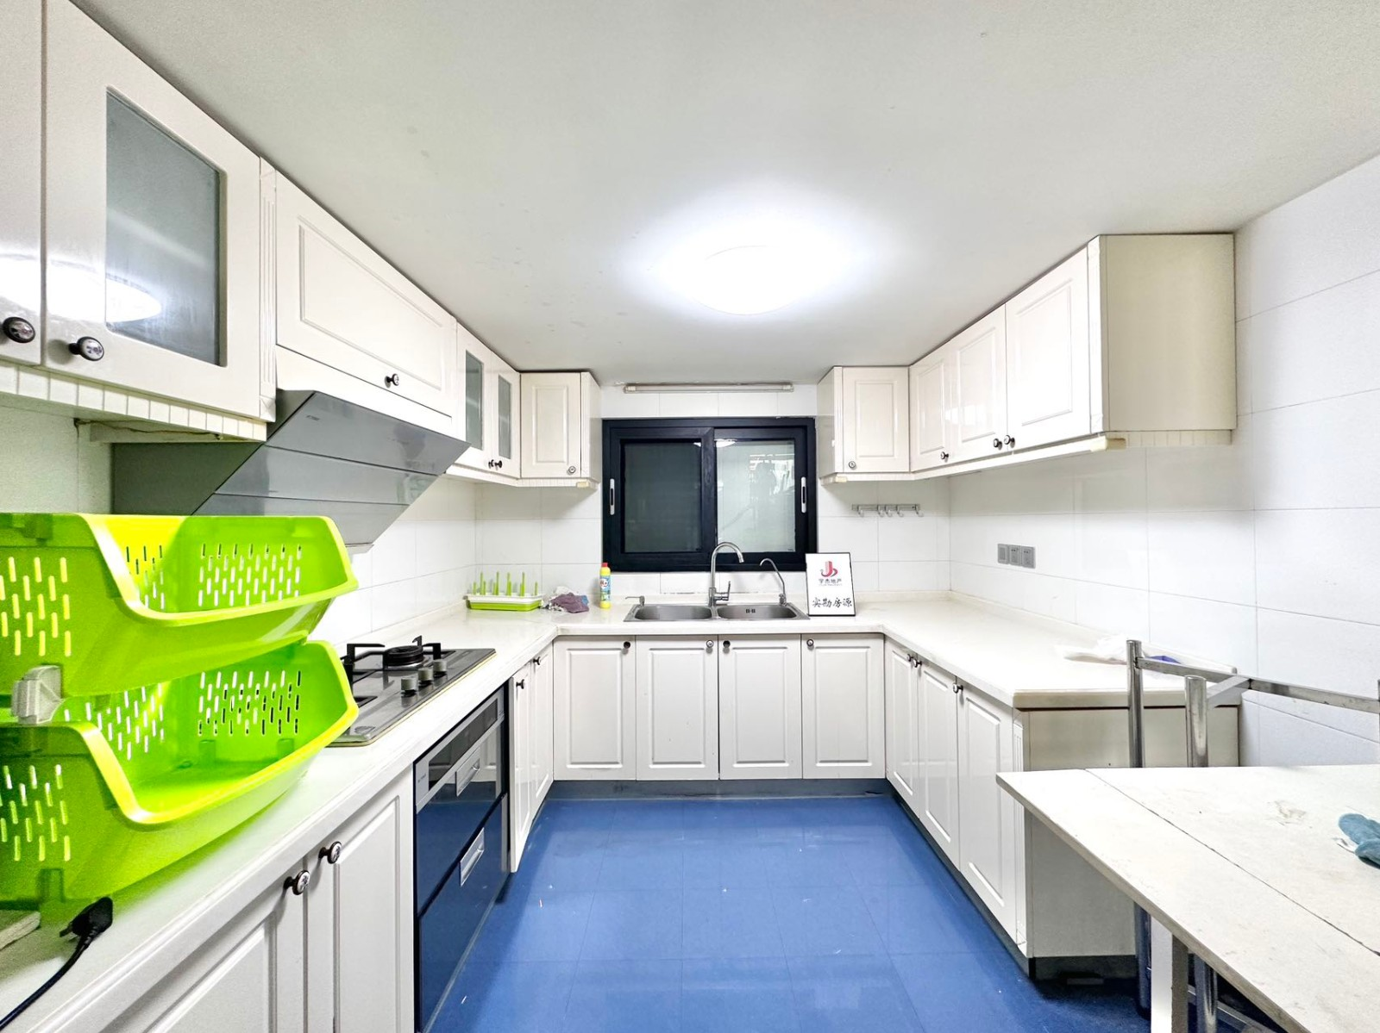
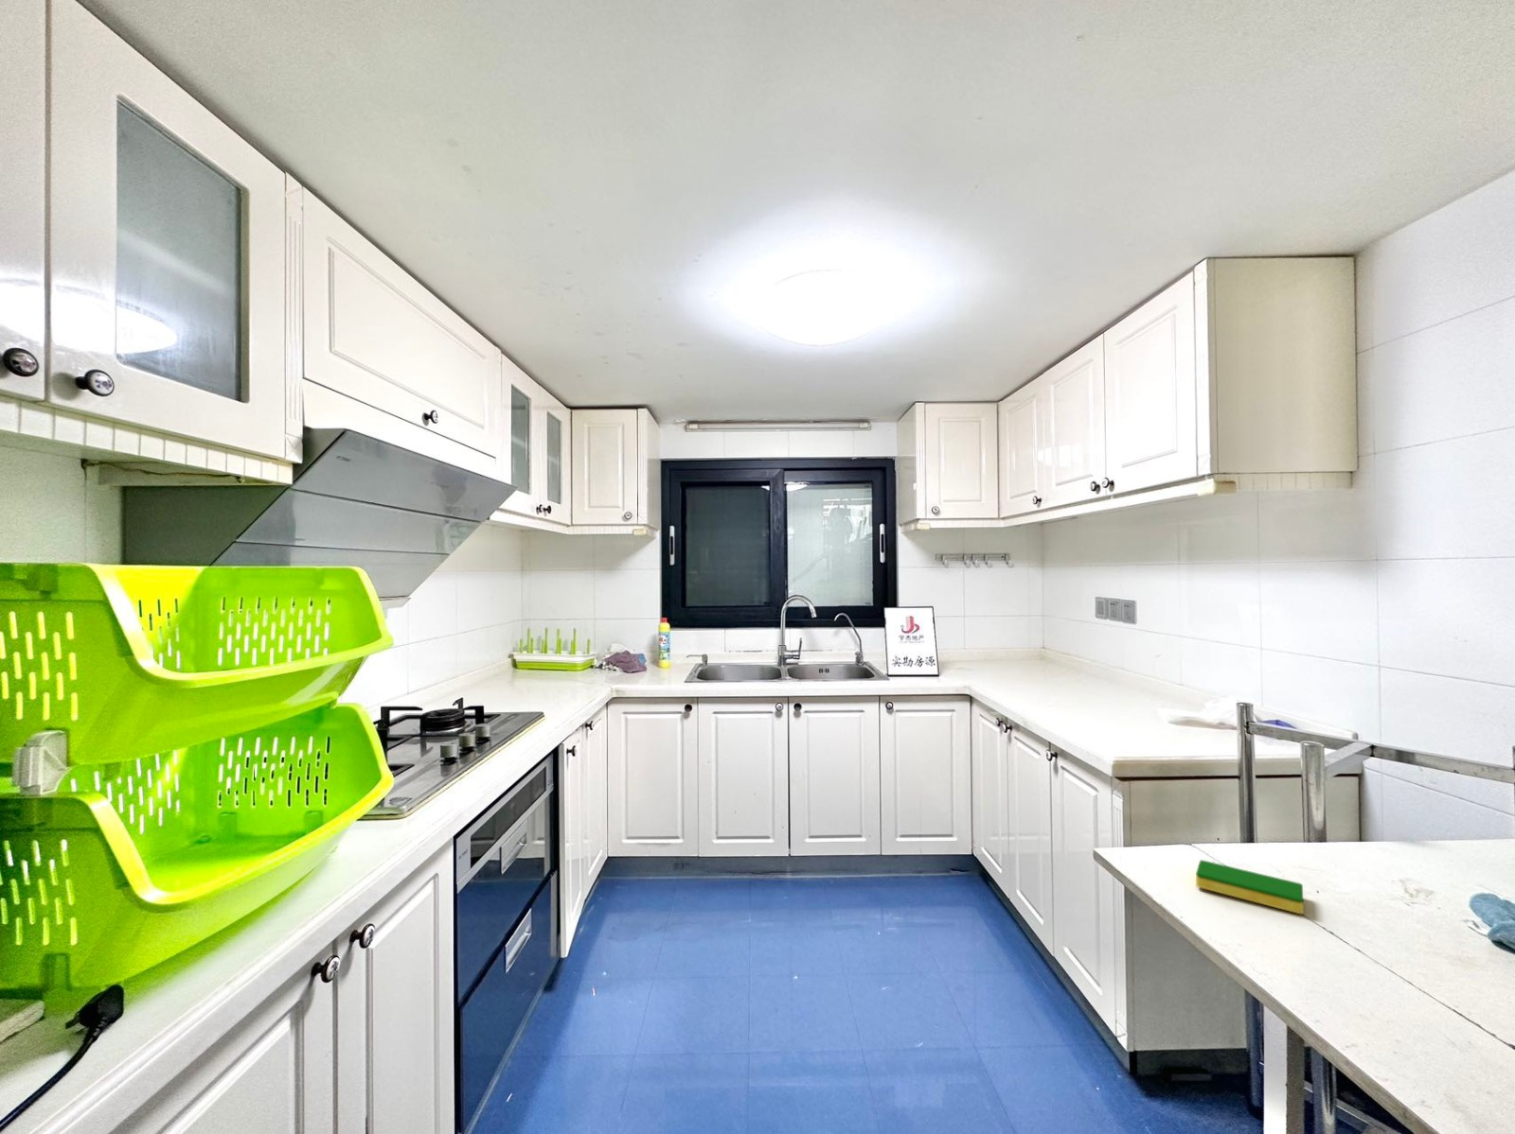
+ dish sponge [1196,859,1305,915]
